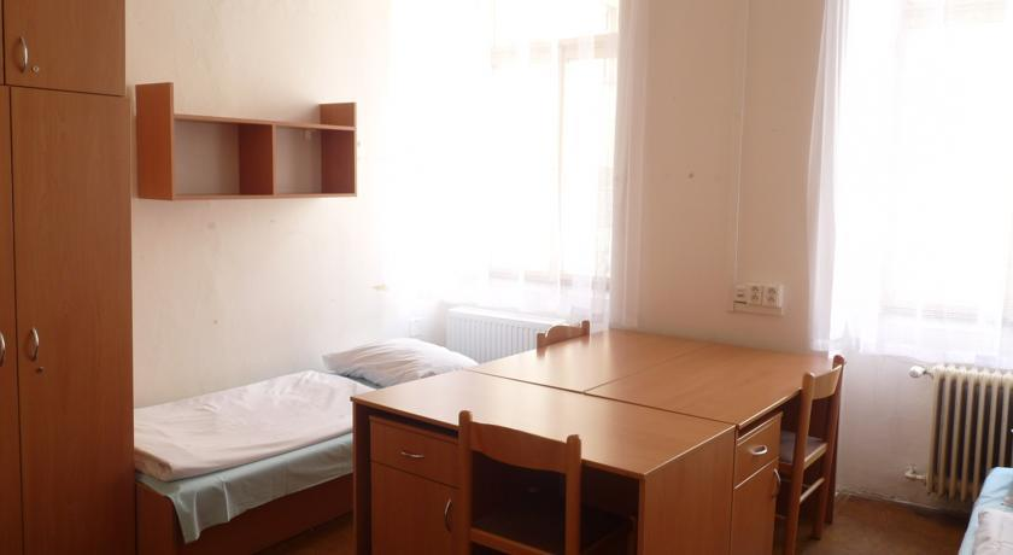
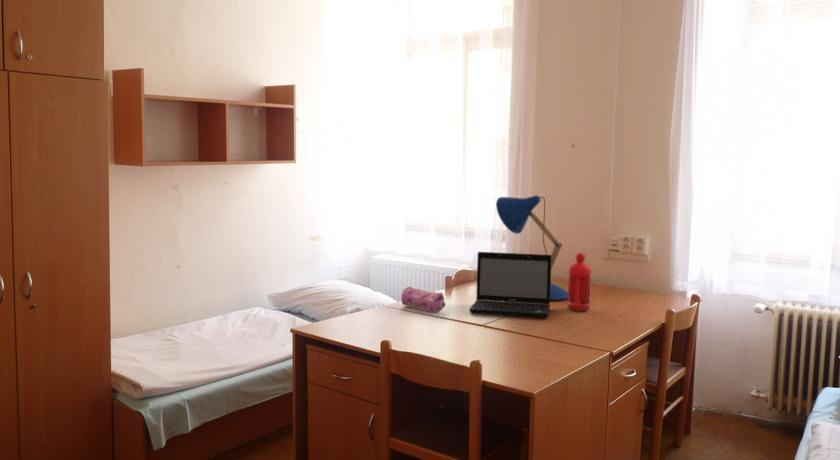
+ water bottle [567,252,592,312]
+ pencil case [400,286,447,313]
+ desk lamp [495,194,569,301]
+ laptop [468,251,552,319]
